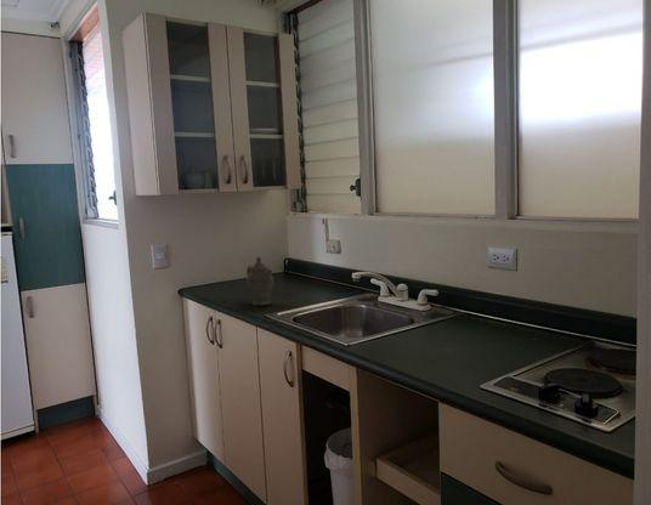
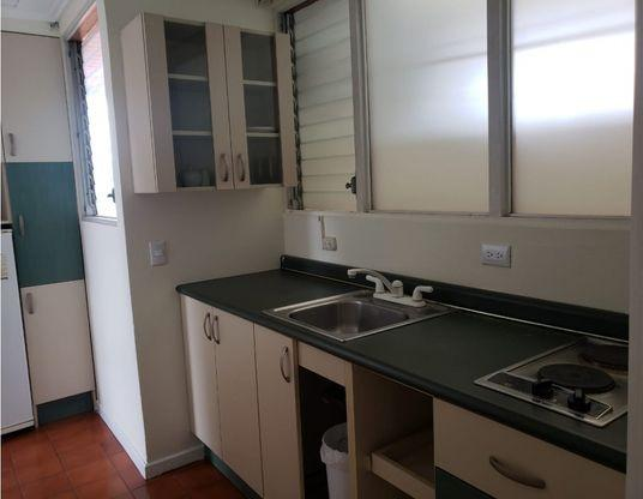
- chinaware [245,255,276,307]
